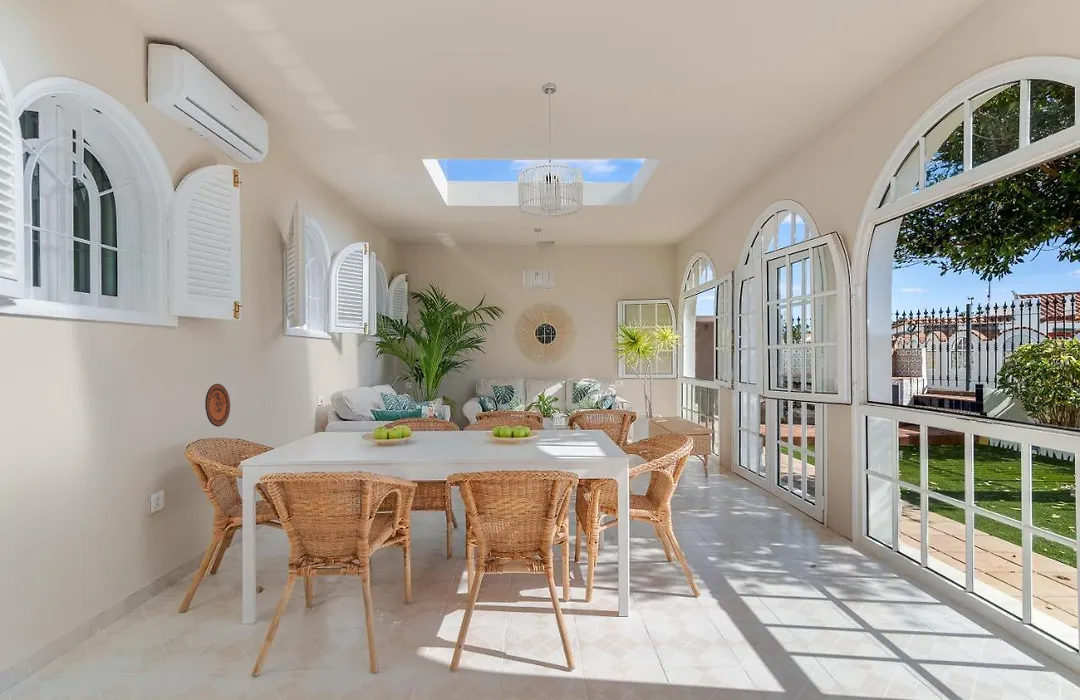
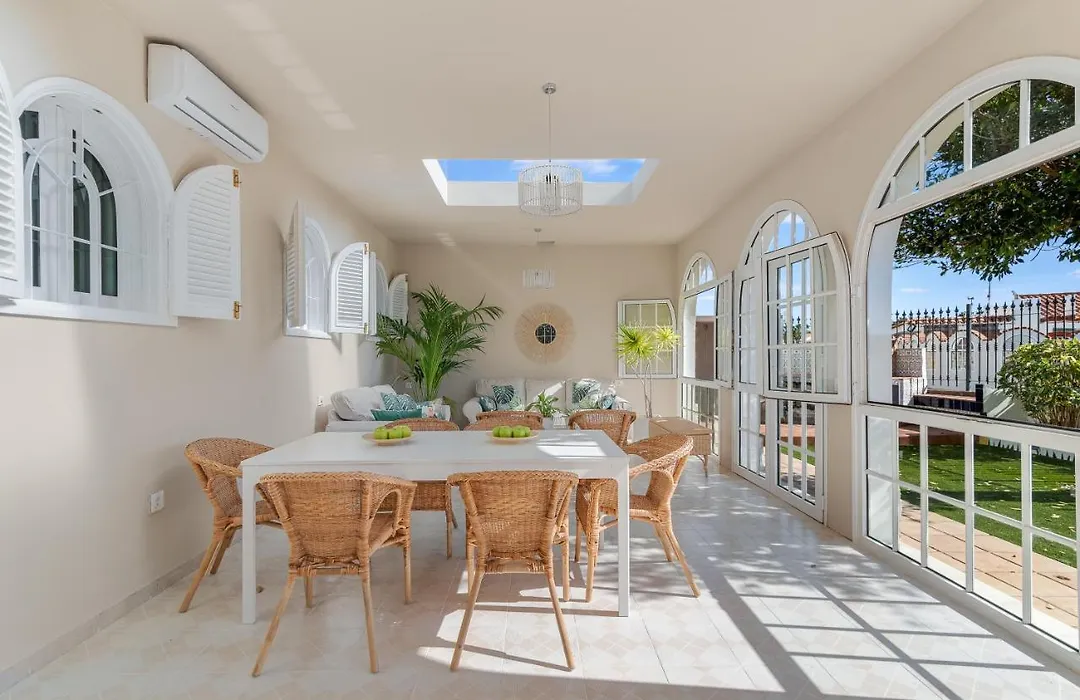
- decorative plate [204,383,231,428]
